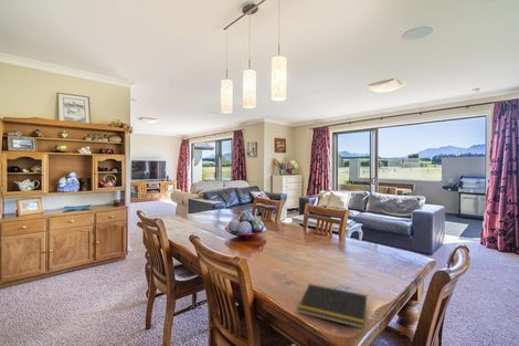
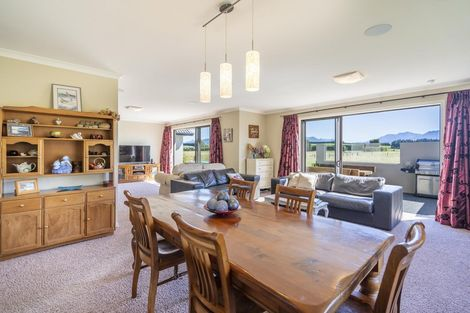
- notepad [296,283,368,329]
